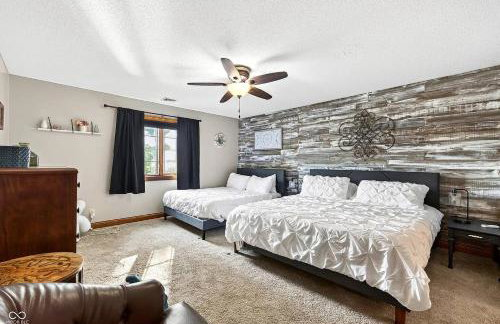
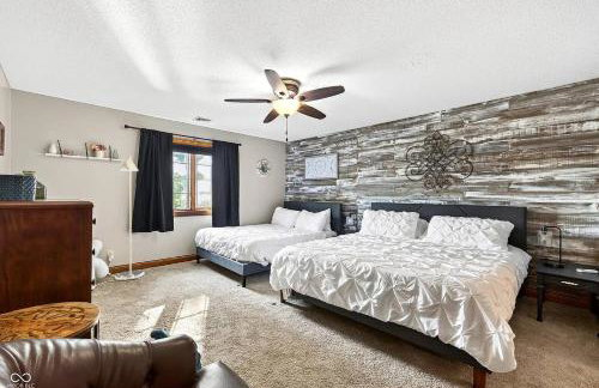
+ floor lamp [114,154,146,281]
